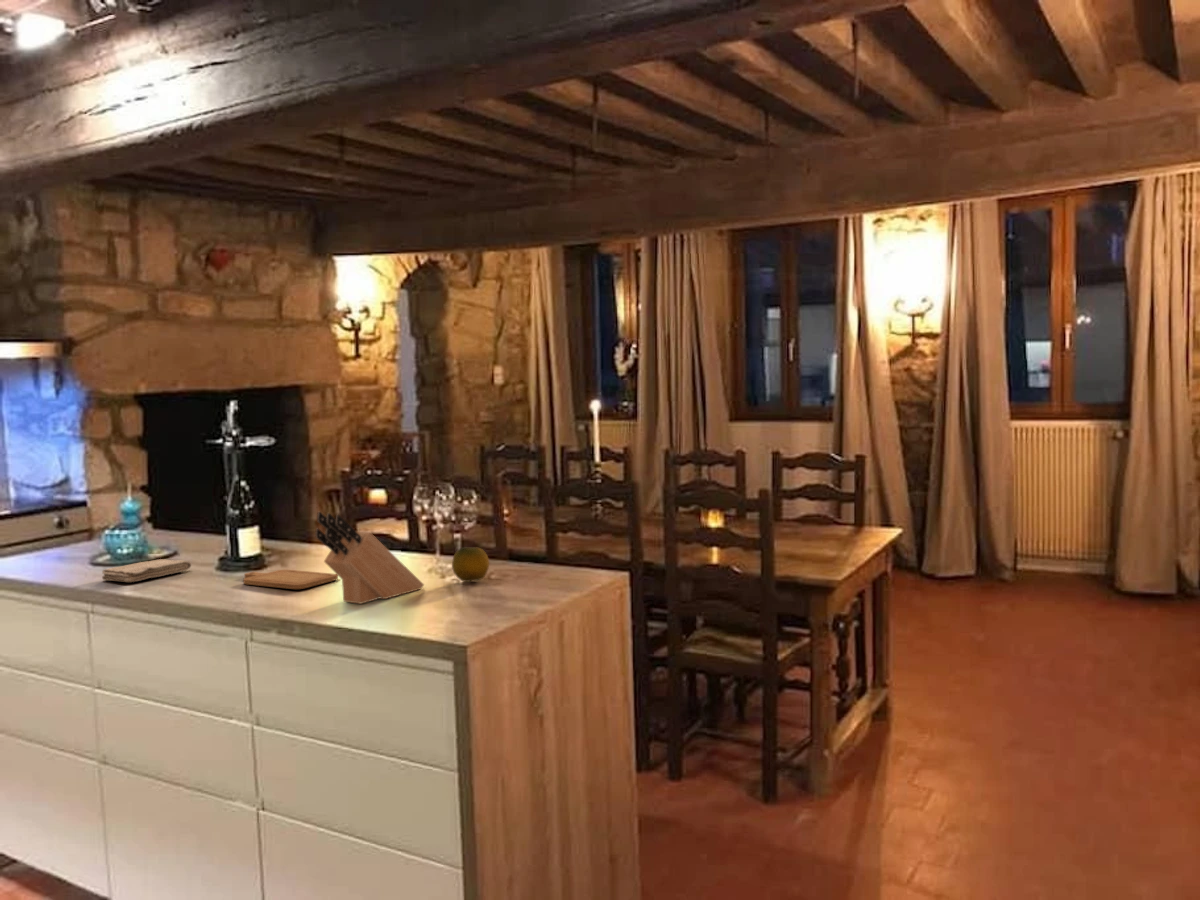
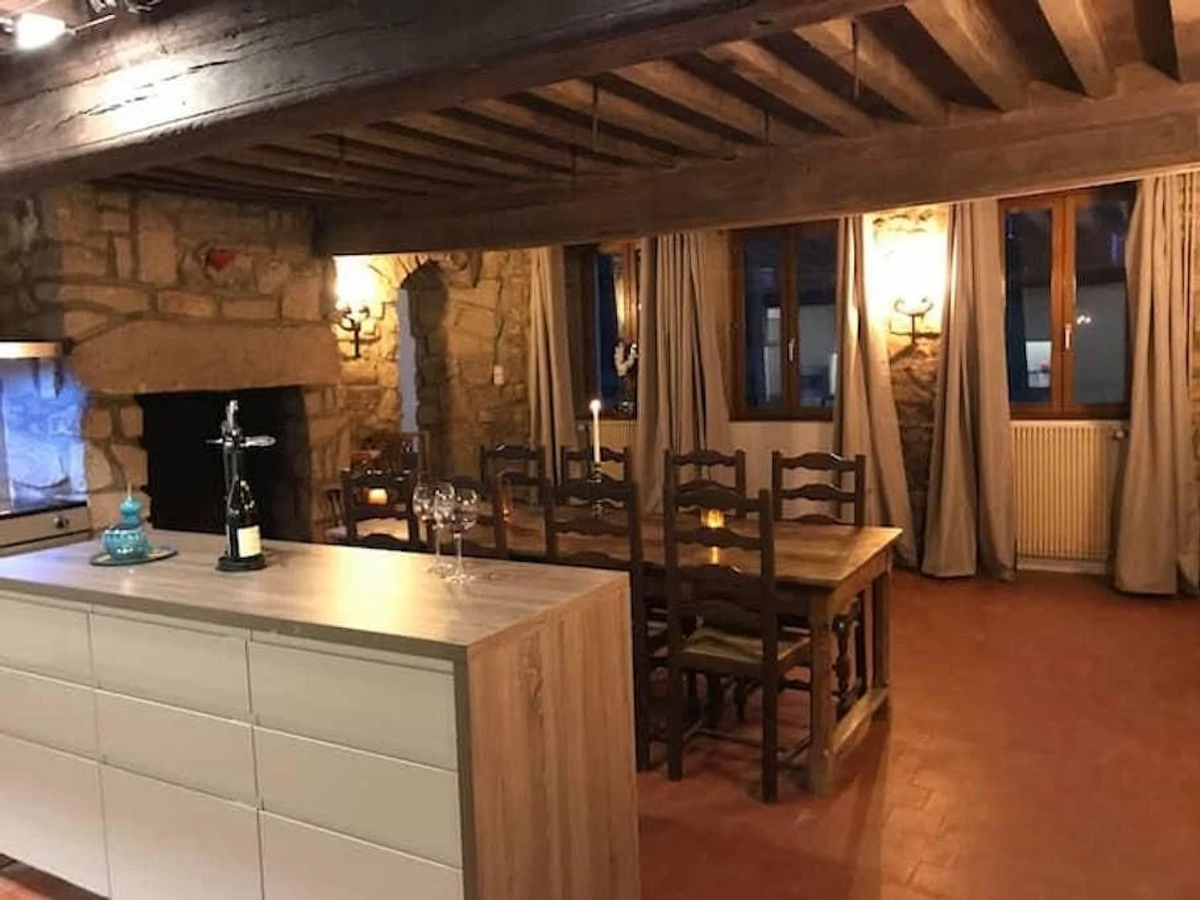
- knife block [314,511,425,605]
- washcloth [101,558,192,583]
- chopping board [243,569,339,590]
- fruit [451,546,490,583]
